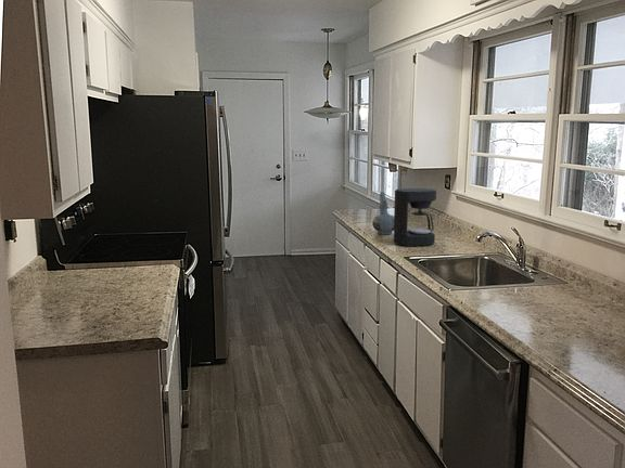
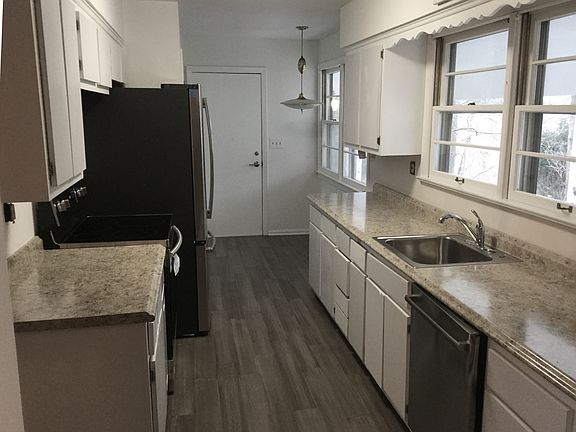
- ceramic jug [371,191,394,235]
- coffee maker [393,187,437,247]
